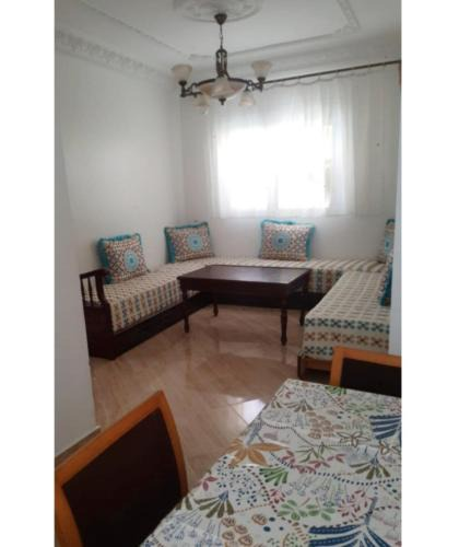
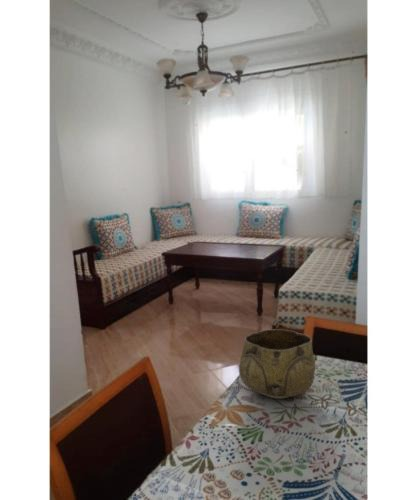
+ decorative bowl [238,328,316,399]
